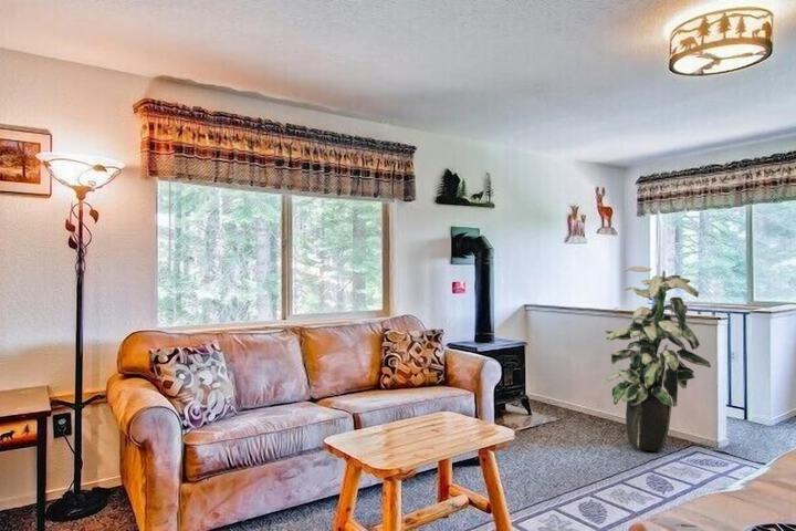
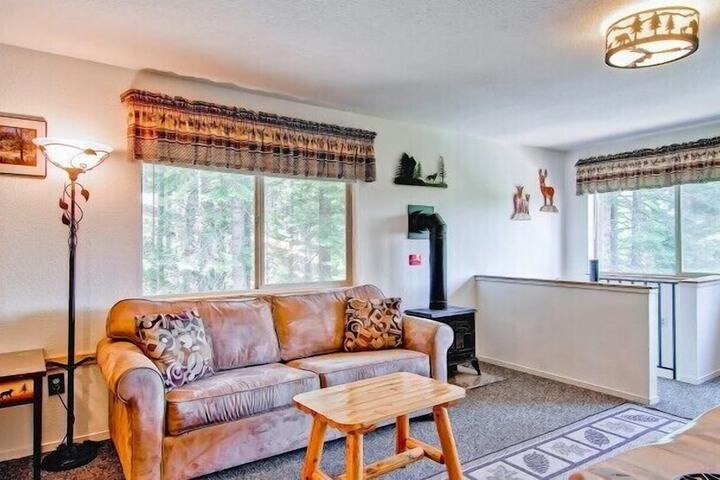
- indoor plant [604,266,712,452]
